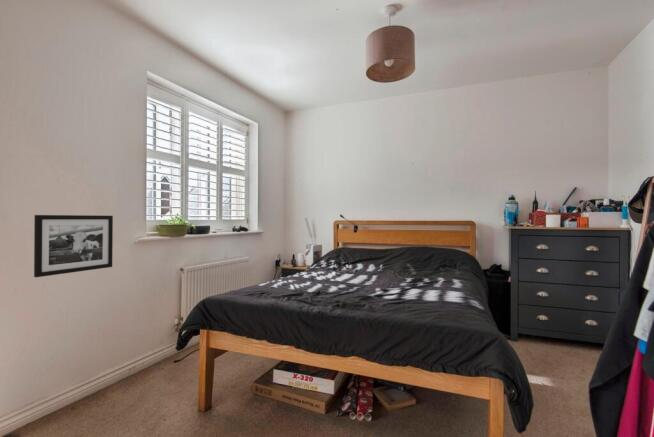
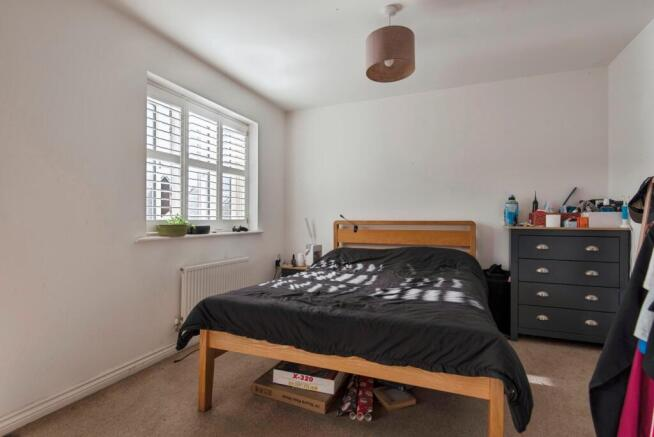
- picture frame [33,214,114,278]
